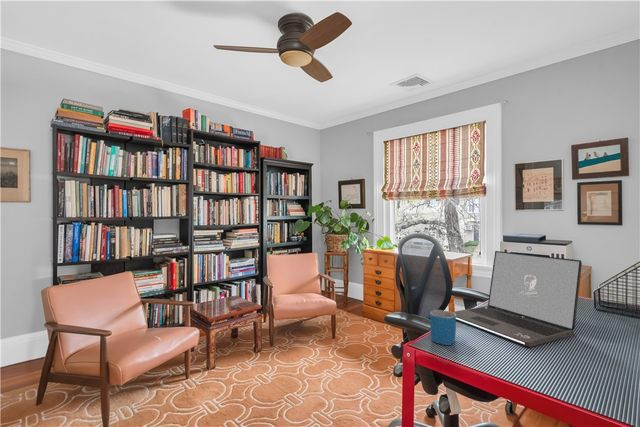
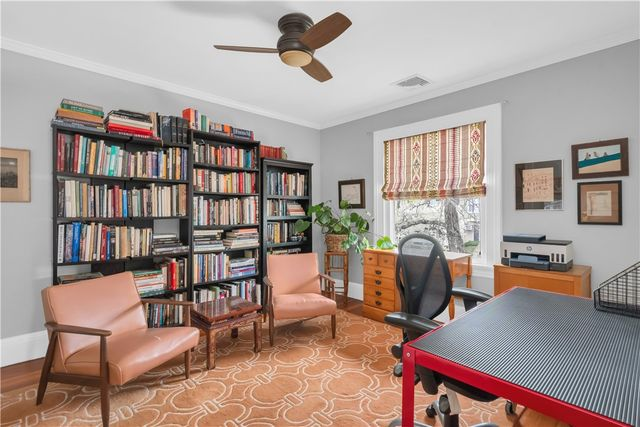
- mug [429,309,457,346]
- laptop [452,250,583,348]
